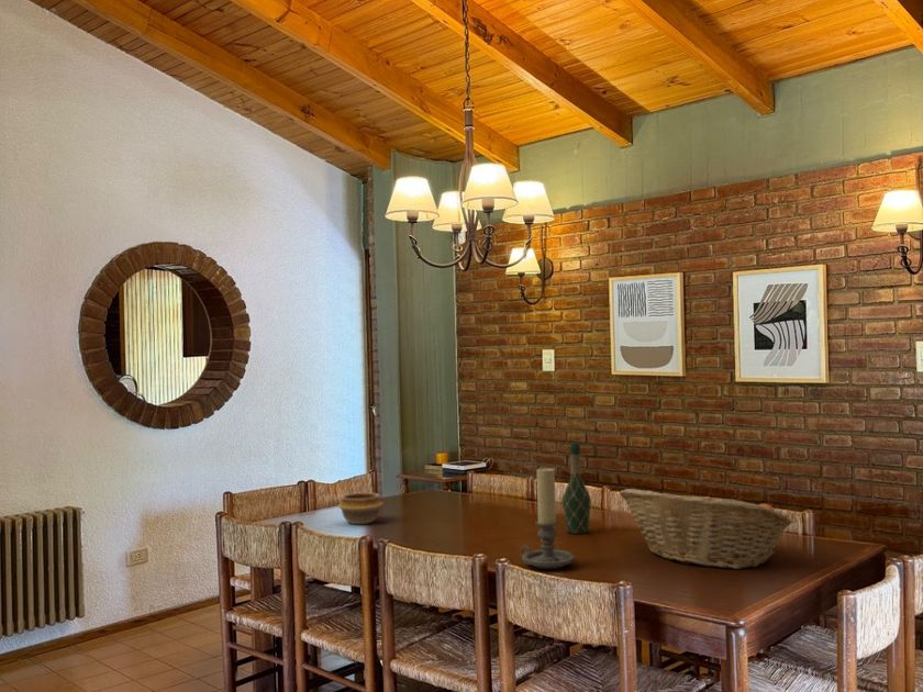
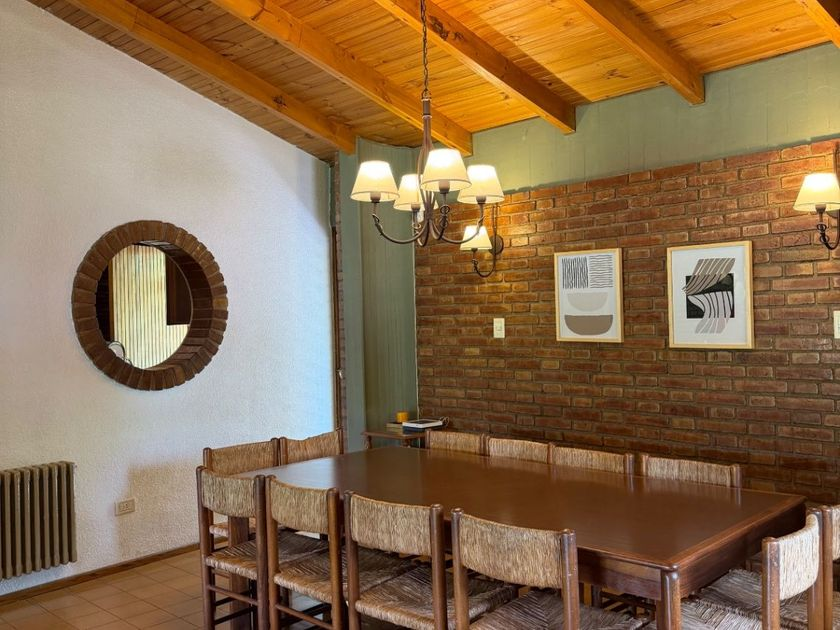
- bowl [336,491,385,525]
- fruit basket [619,488,794,570]
- candle holder [520,466,576,570]
- wine bottle [561,442,592,535]
